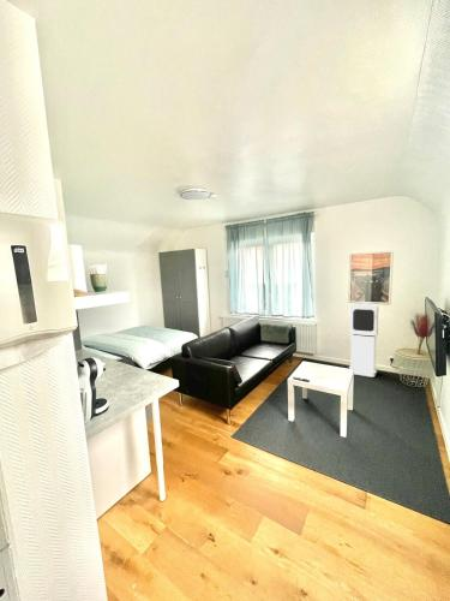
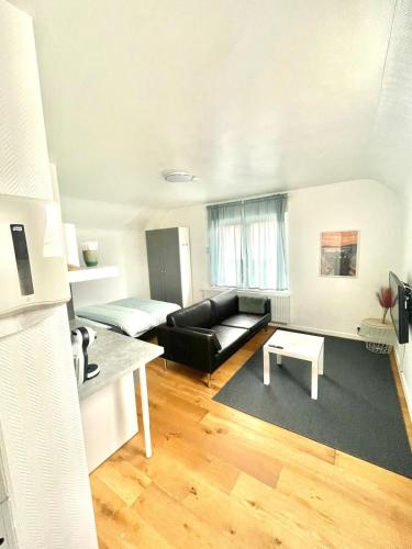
- air purifier [348,302,379,379]
